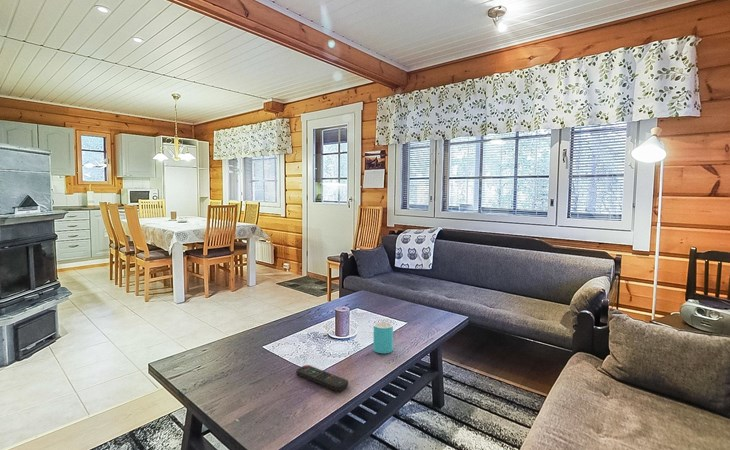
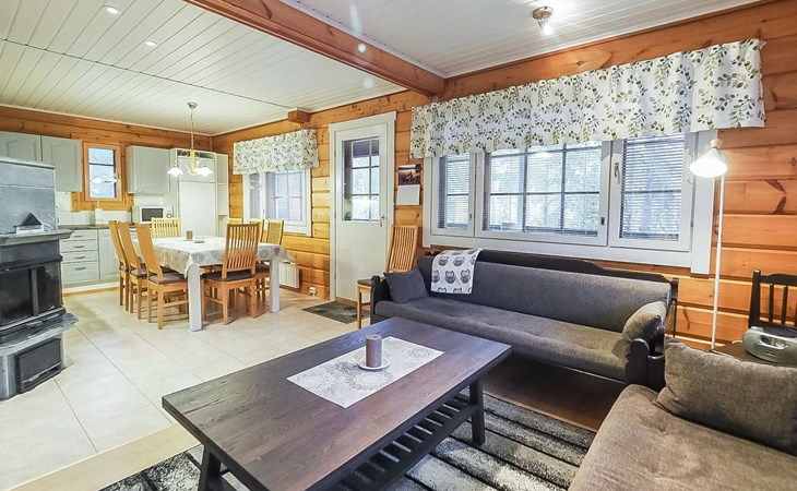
- cup [372,321,394,354]
- remote control [295,364,349,392]
